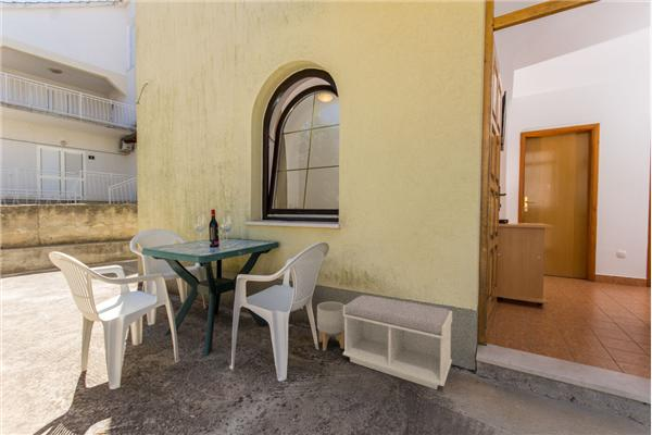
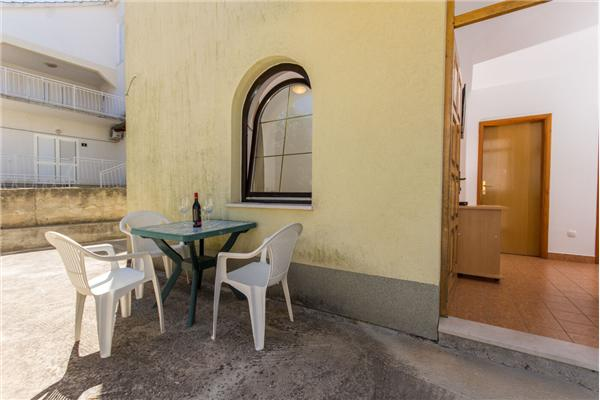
- bench [342,294,453,390]
- planter [316,300,346,352]
